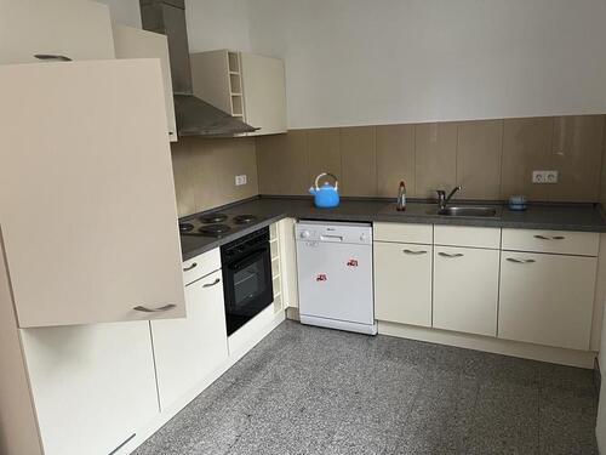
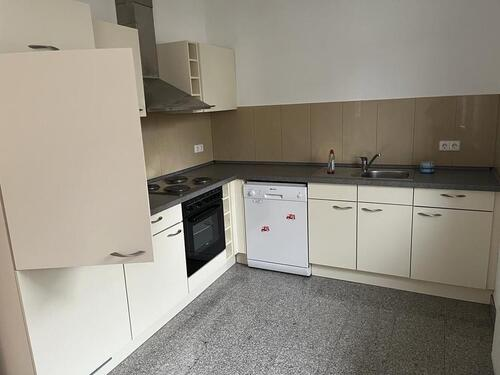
- kettle [308,172,341,209]
